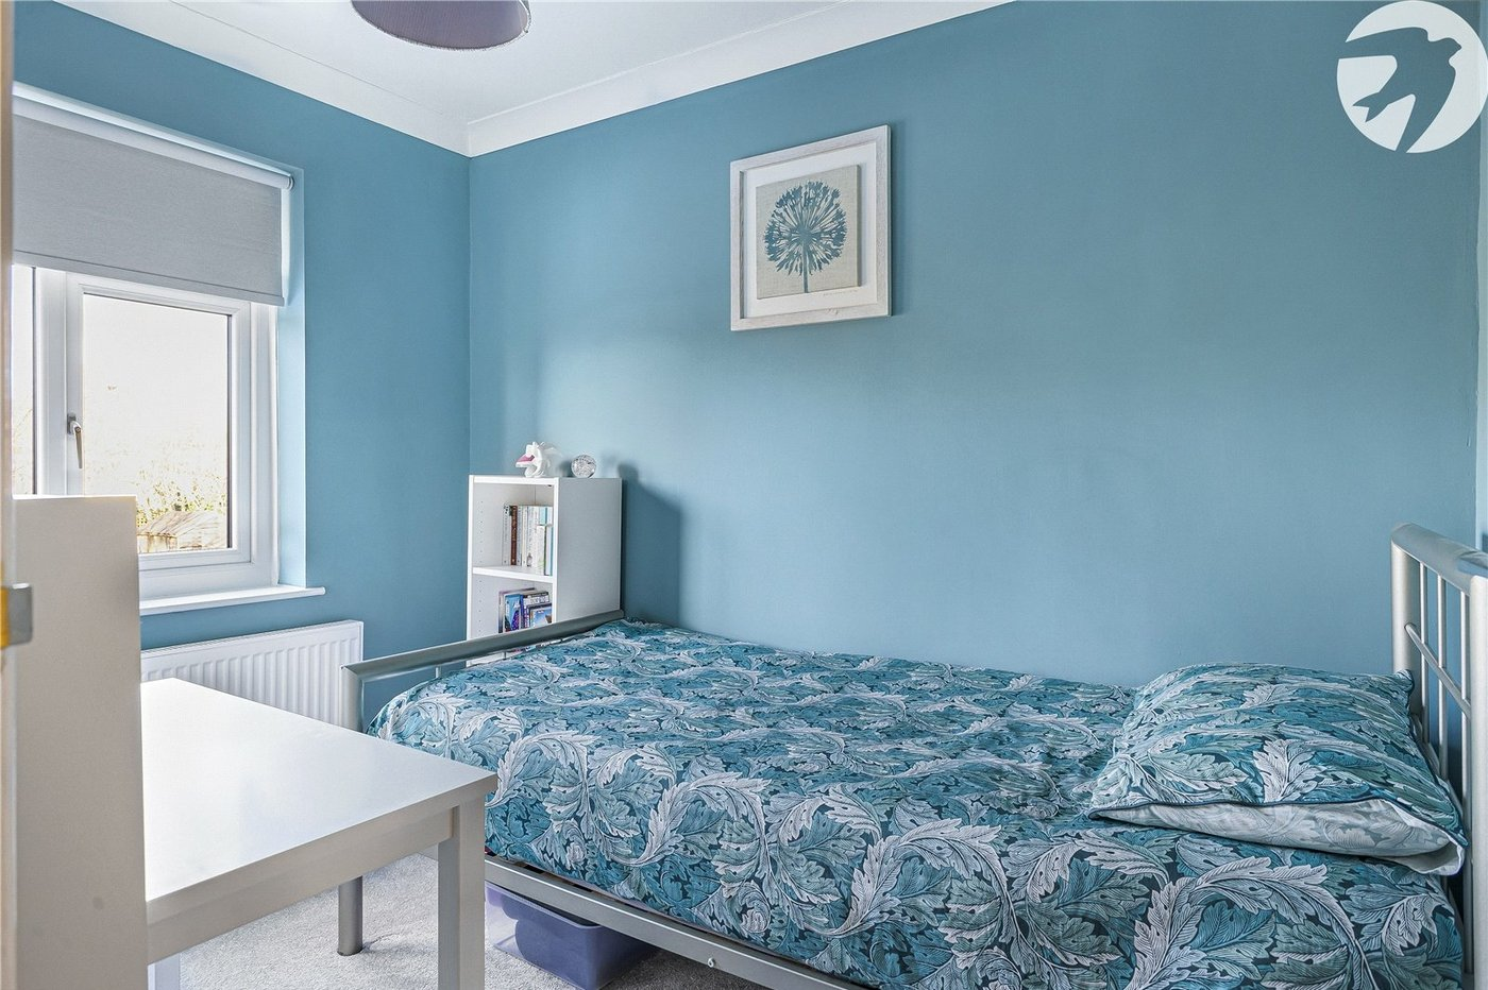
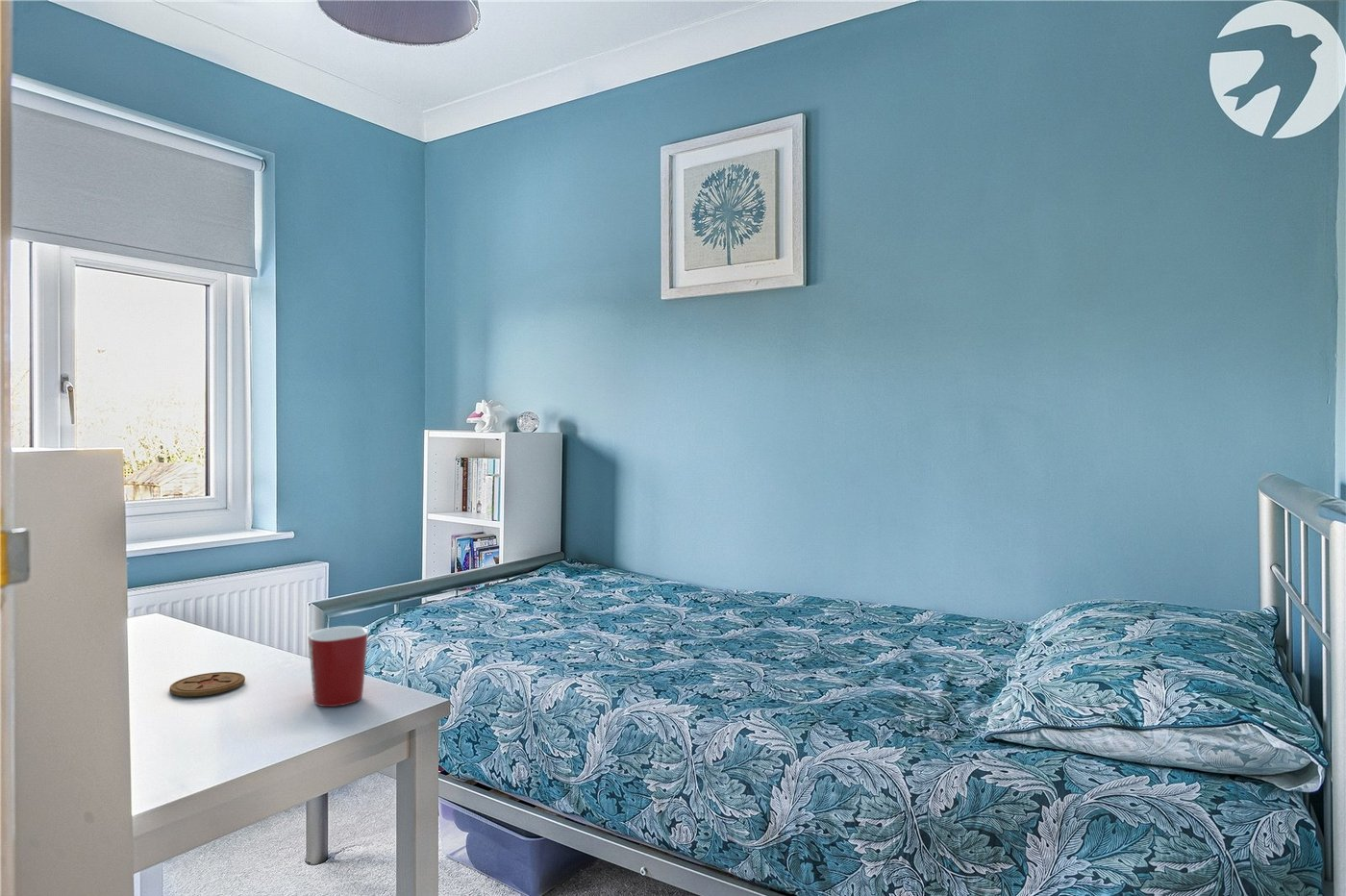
+ mug [307,625,369,708]
+ coaster [169,671,246,697]
